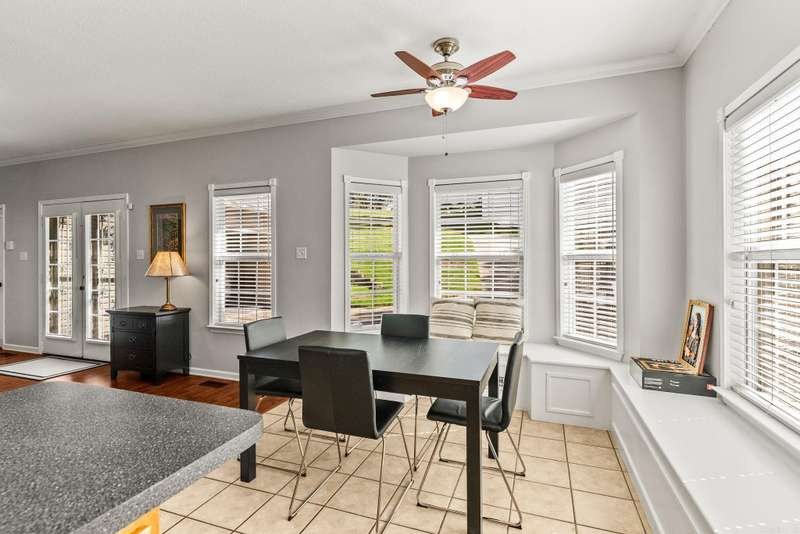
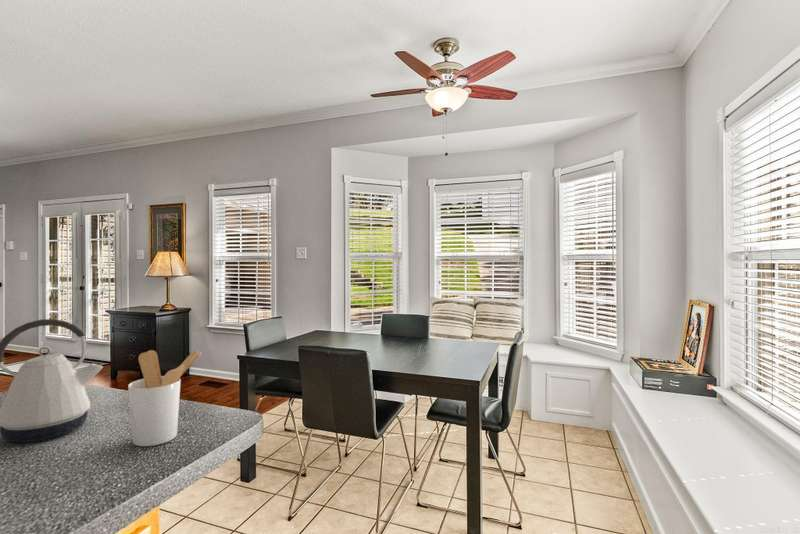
+ kettle [0,318,104,443]
+ utensil holder [127,349,202,447]
